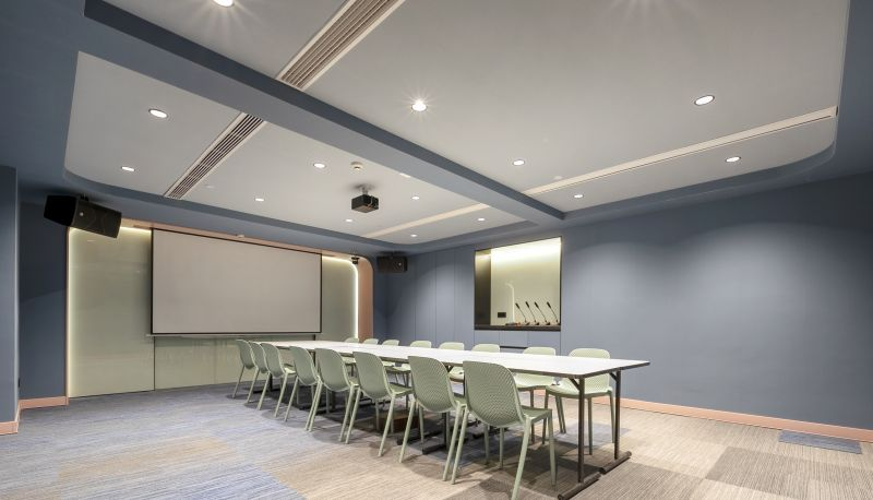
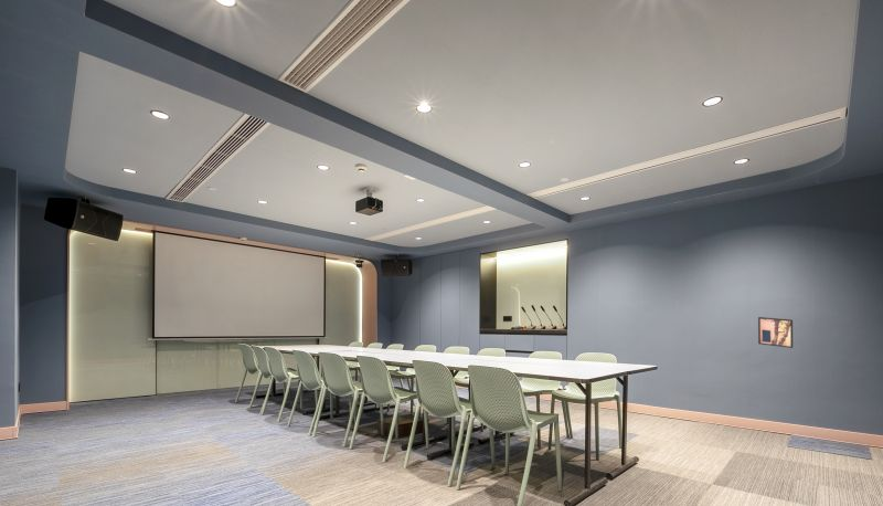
+ wall art [757,316,794,349]
